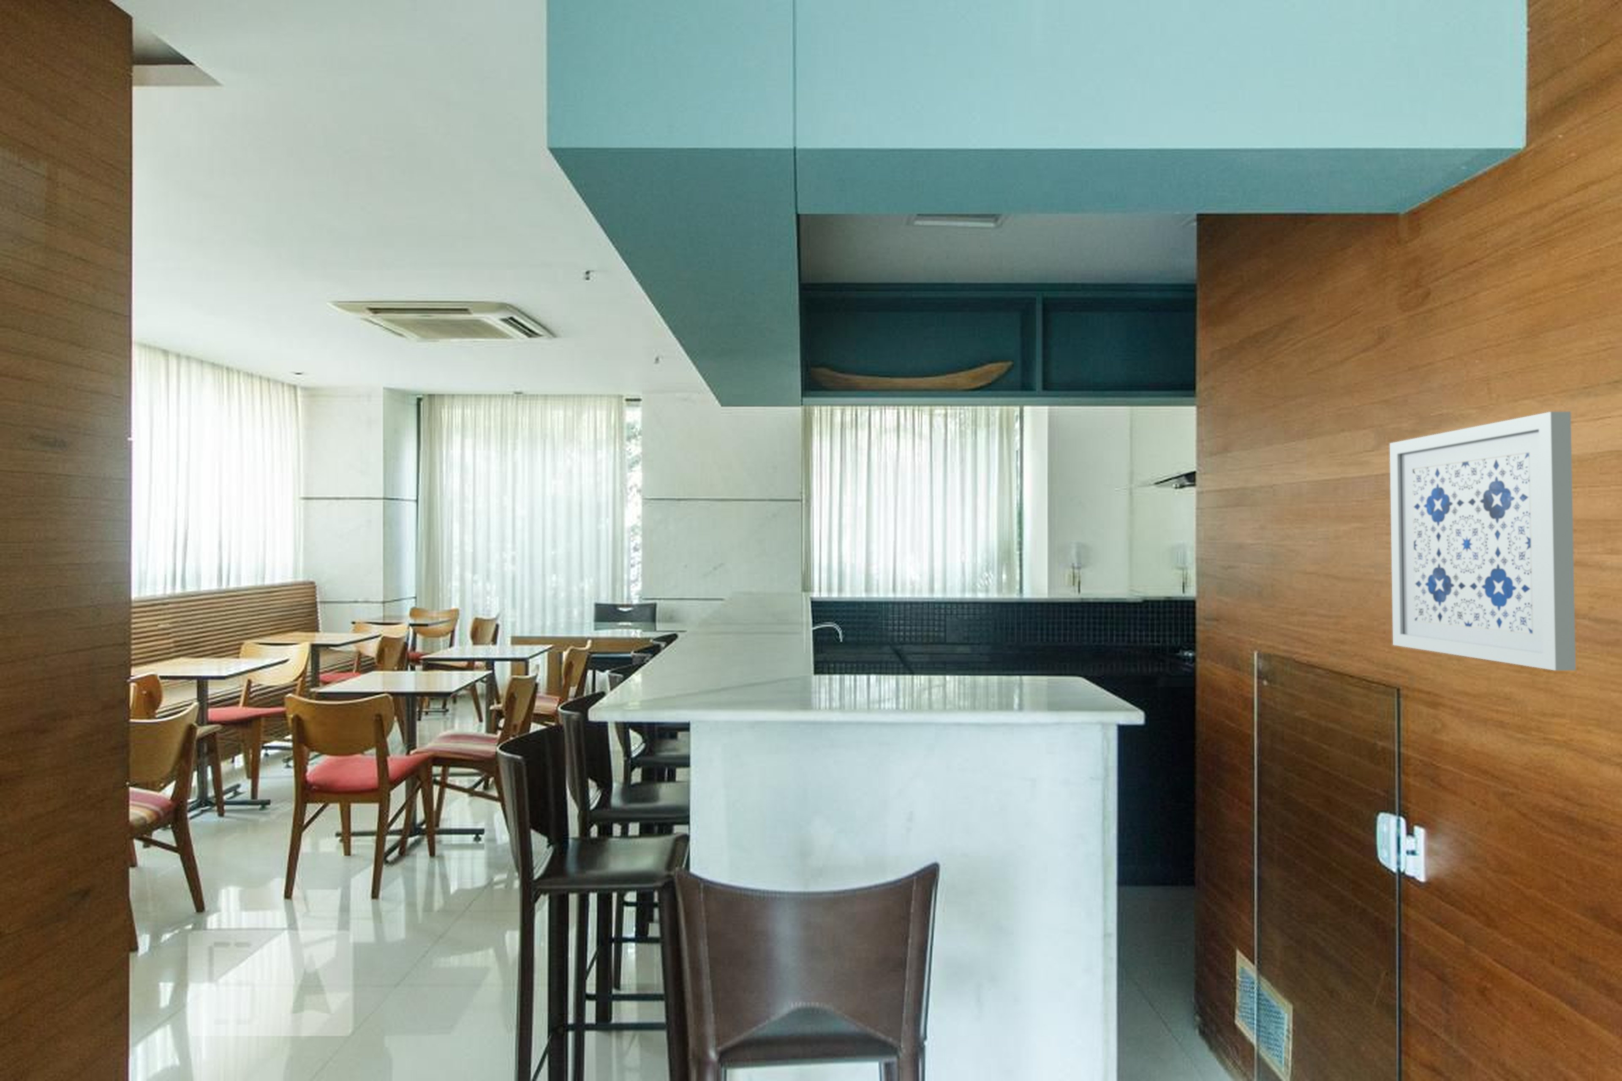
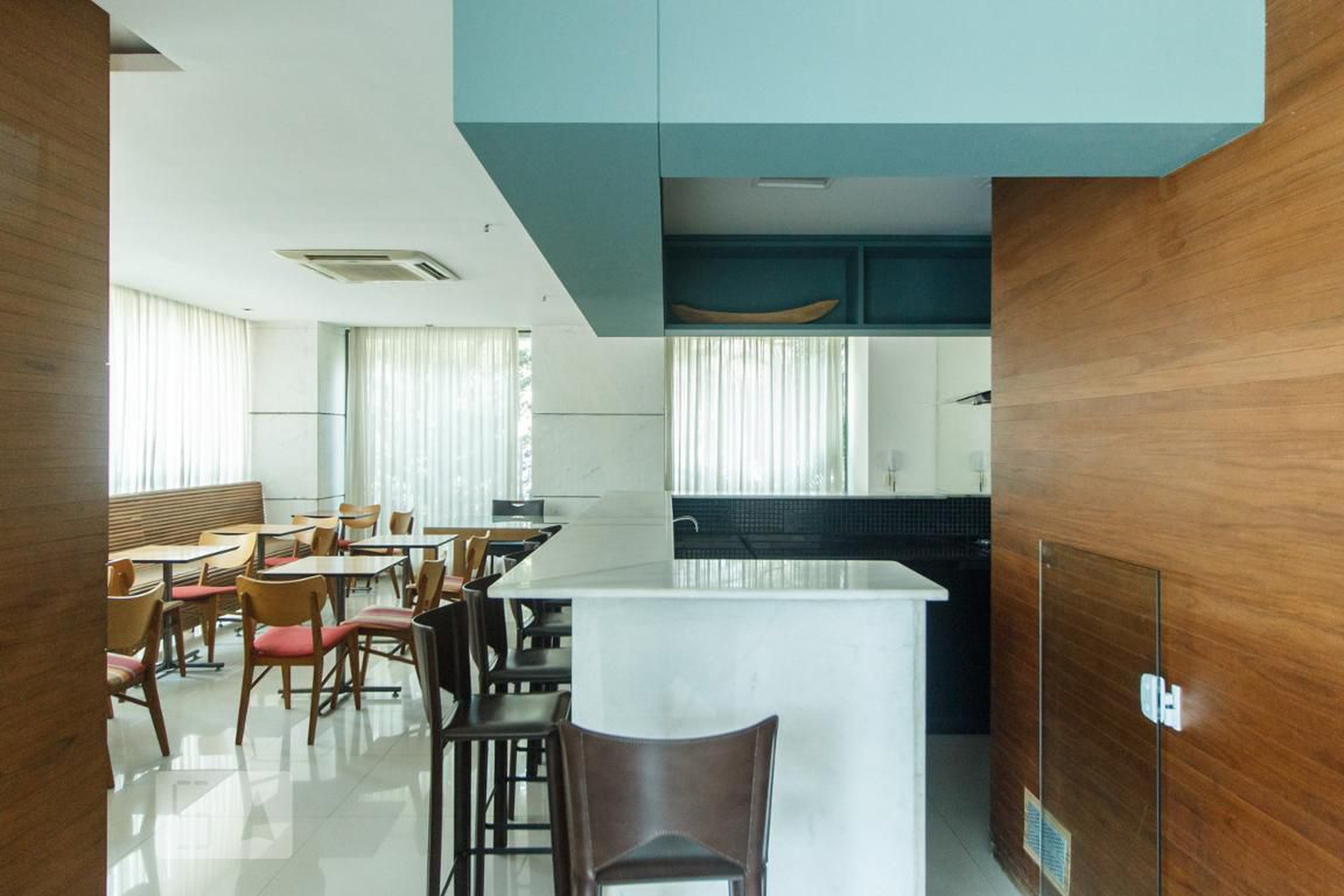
- wall art [1389,411,1576,671]
